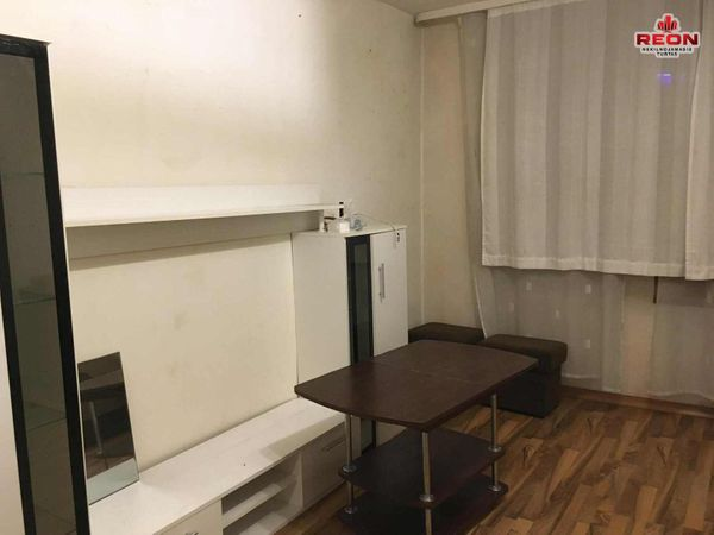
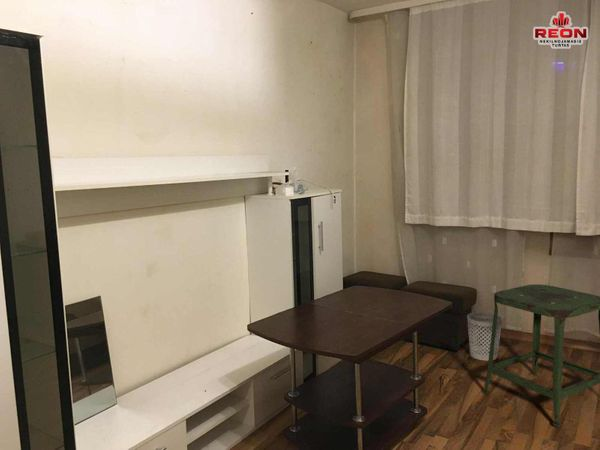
+ stool [482,283,600,428]
+ wastebasket [466,311,503,362]
